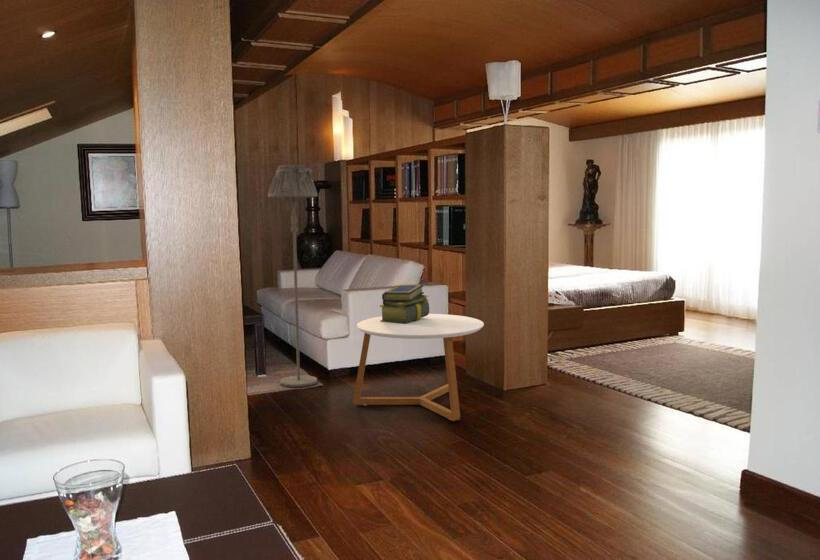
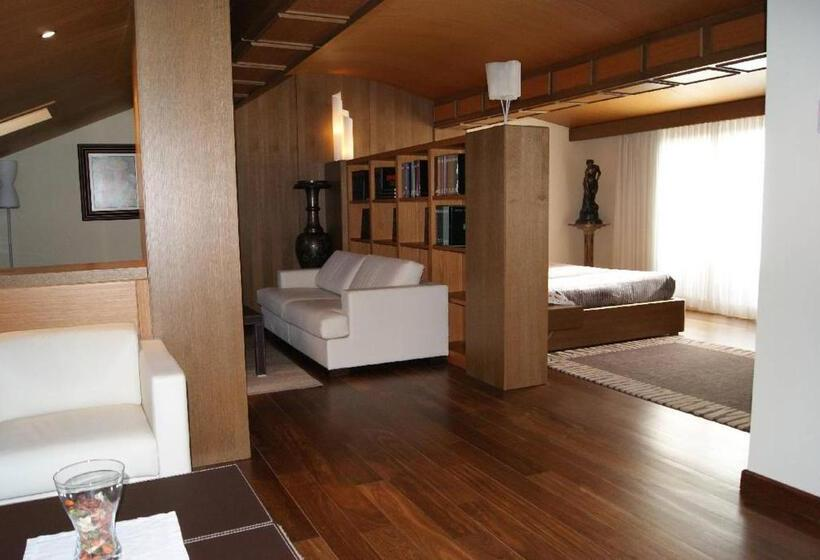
- coffee table [352,313,485,422]
- floor lamp [267,164,319,388]
- stack of books [379,284,430,324]
